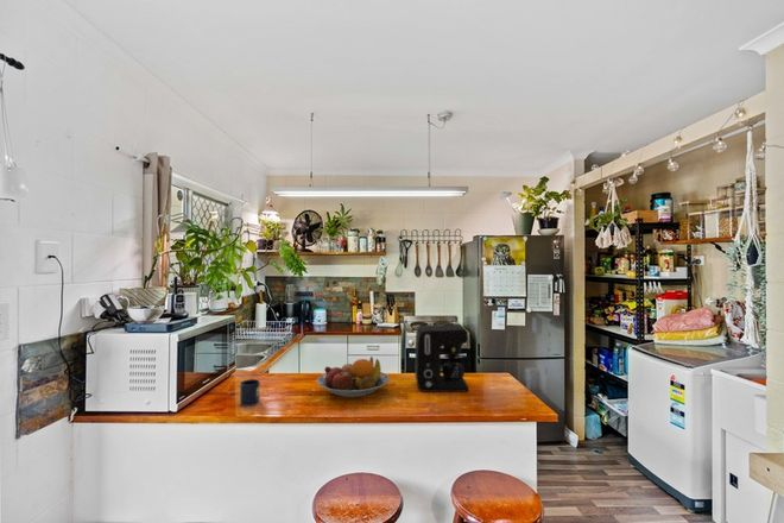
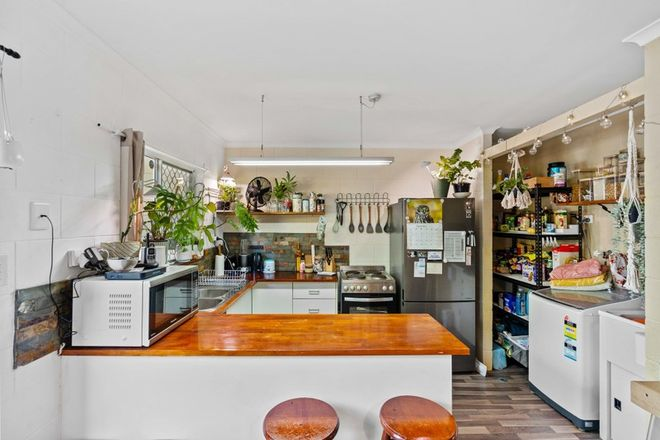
- fruit bowl [316,355,391,398]
- mug [239,378,261,408]
- coffee maker [413,323,473,393]
